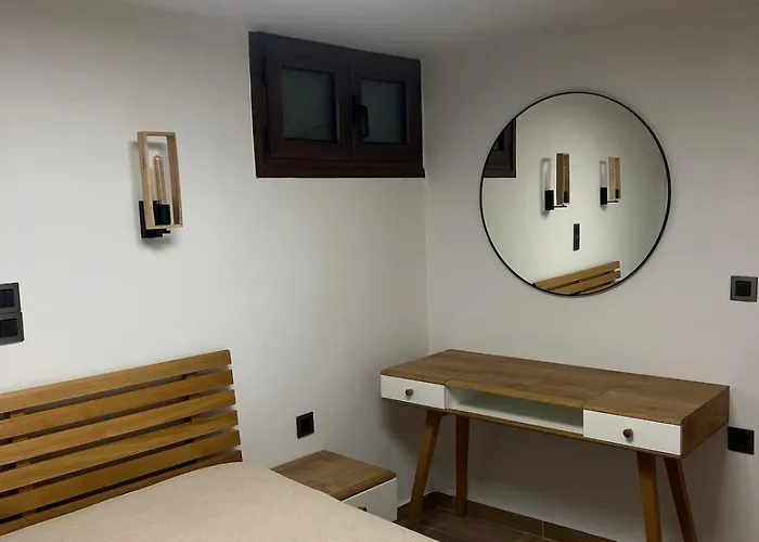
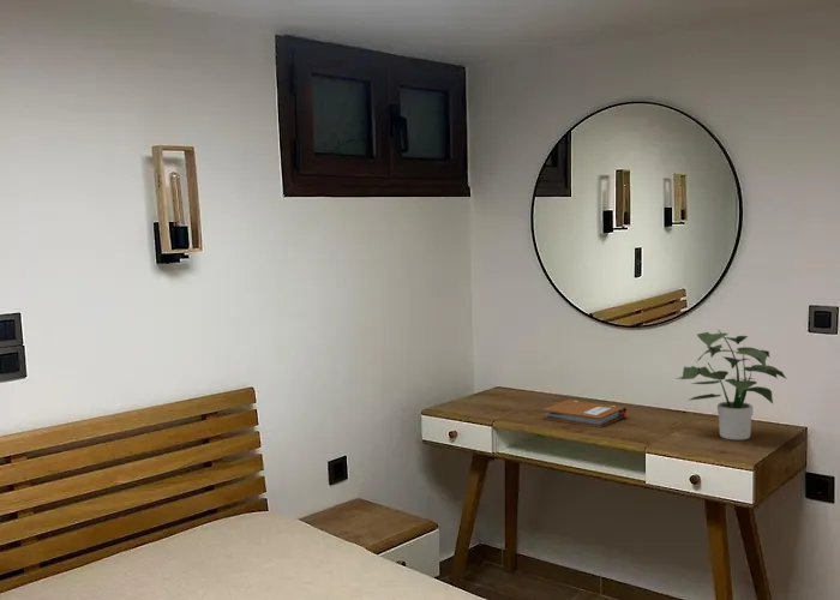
+ notebook [541,398,628,428]
+ potted plant [676,329,787,442]
